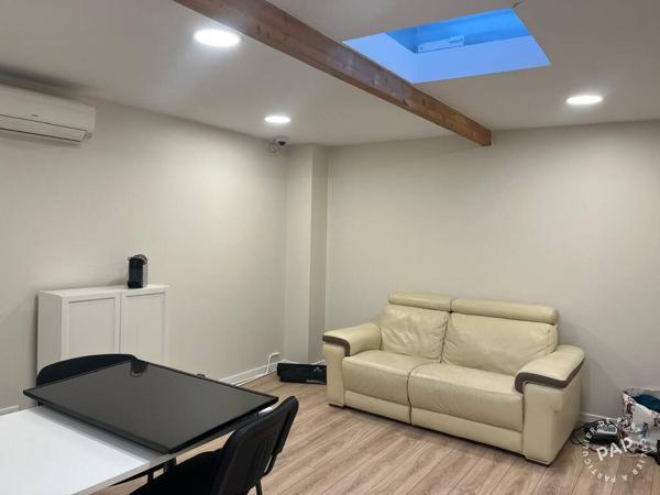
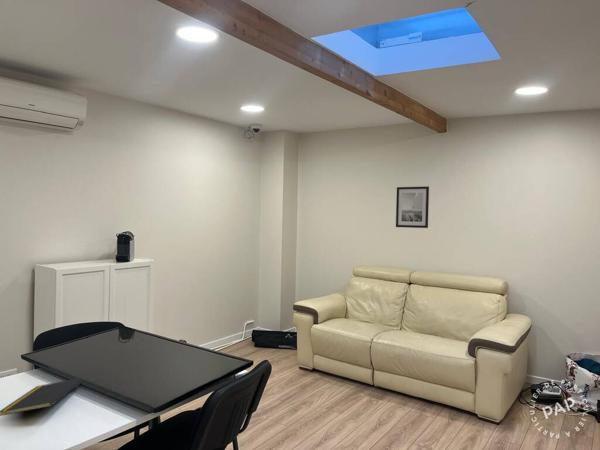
+ wall art [395,185,430,229]
+ notepad [0,377,83,417]
